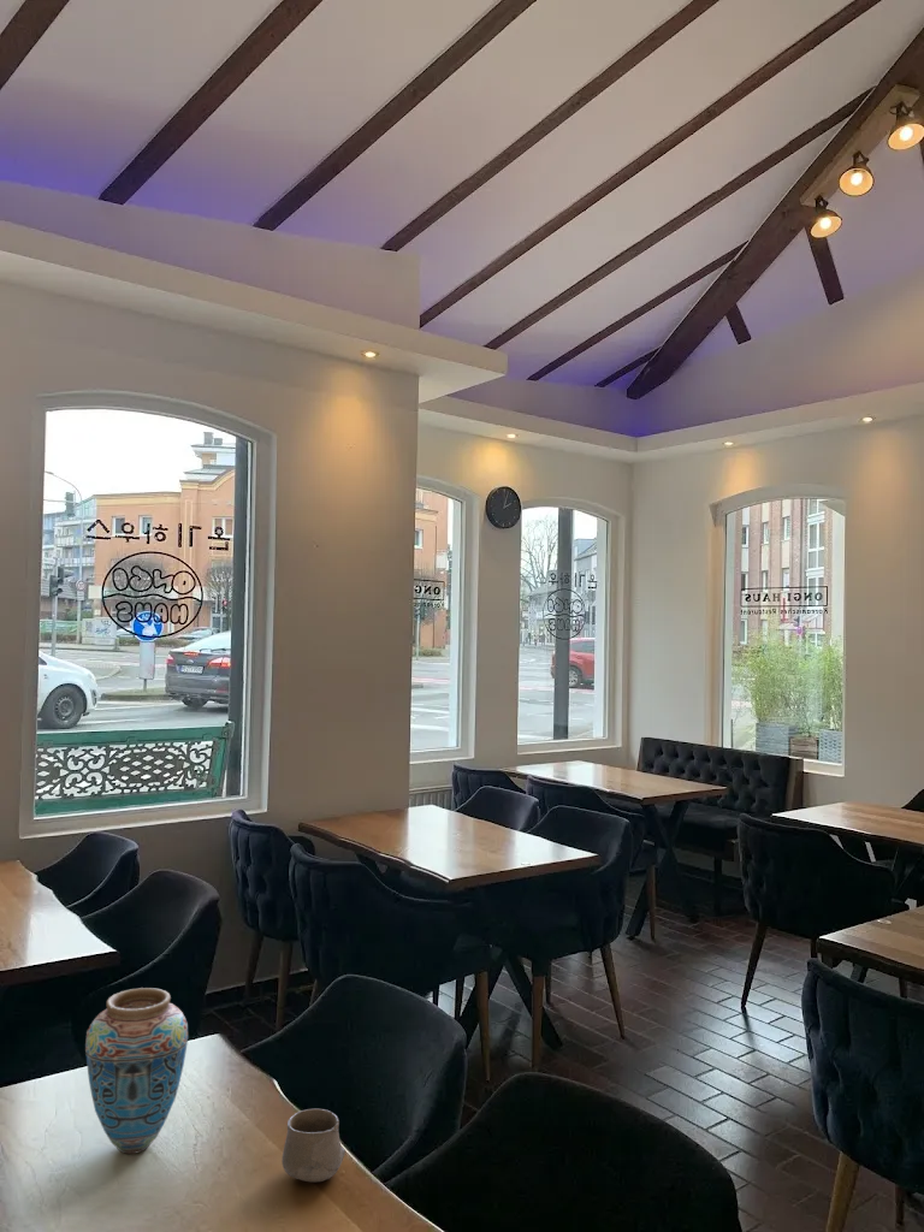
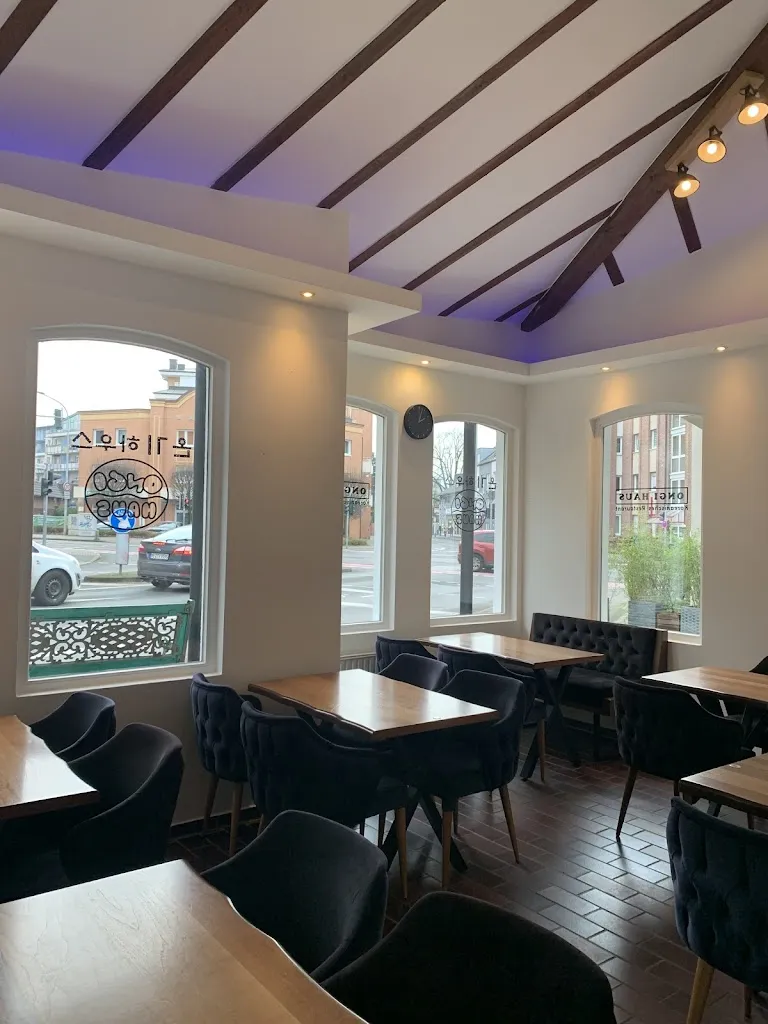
- vase [84,987,189,1155]
- cup [282,1108,346,1184]
